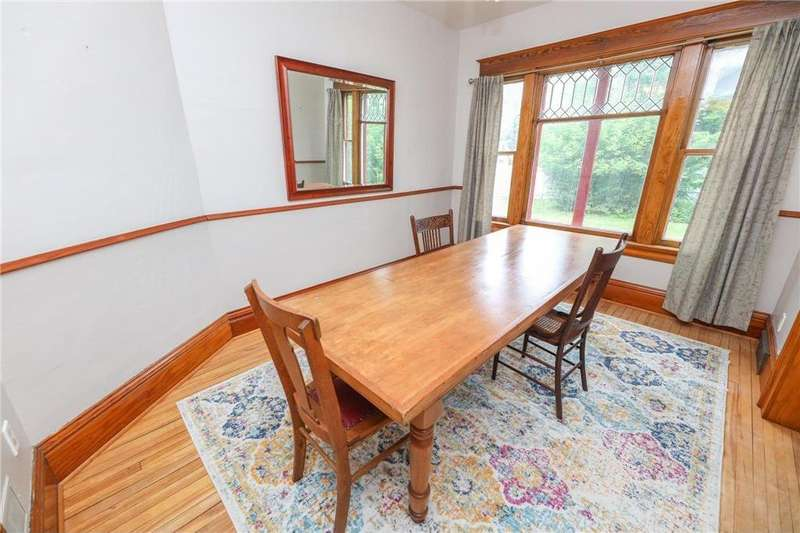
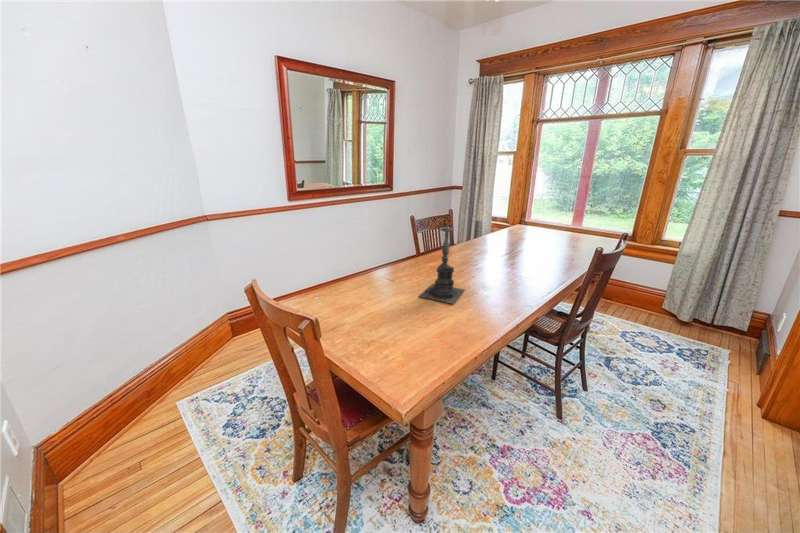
+ candle holder [418,218,466,305]
